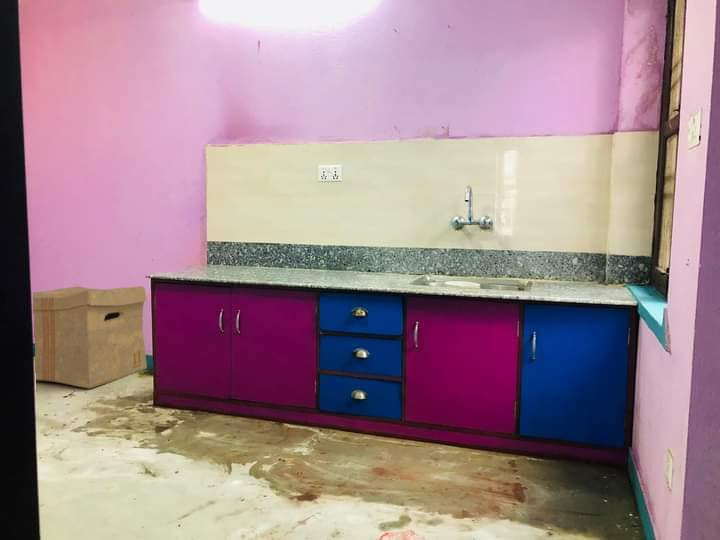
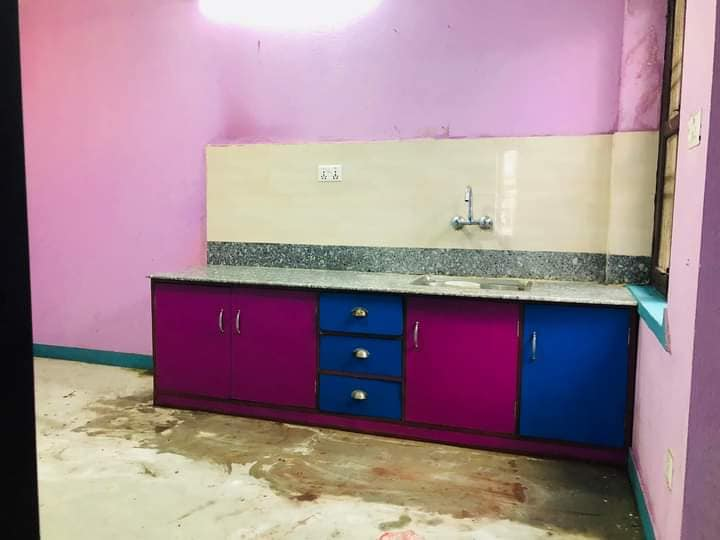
- cardboard box [32,285,148,389]
